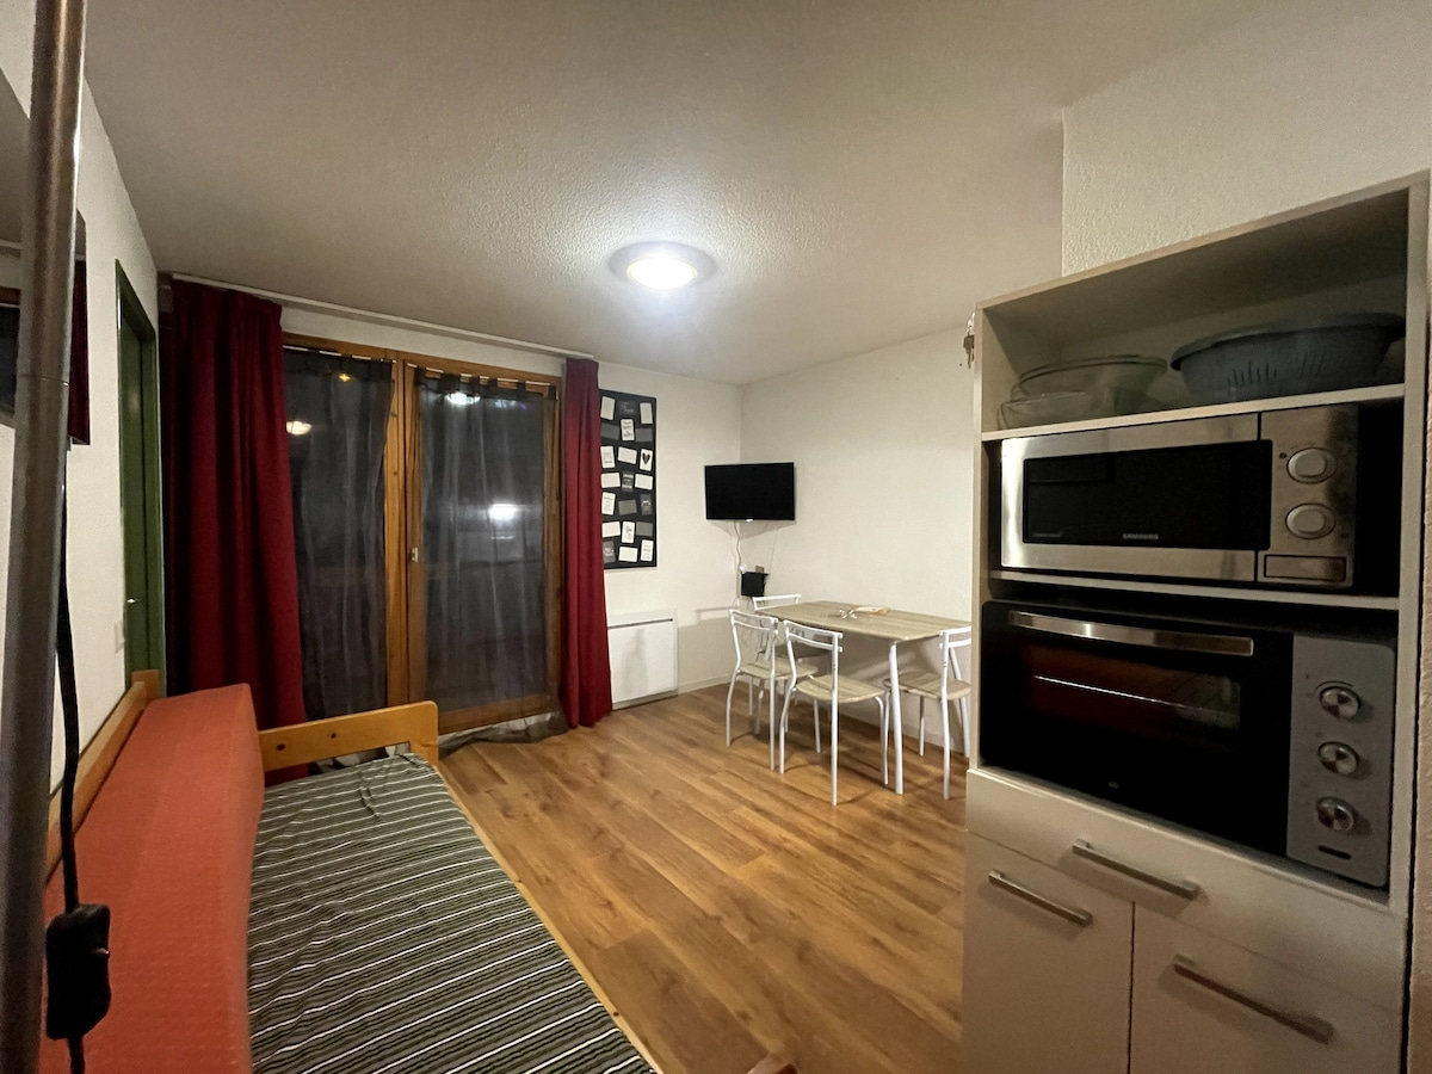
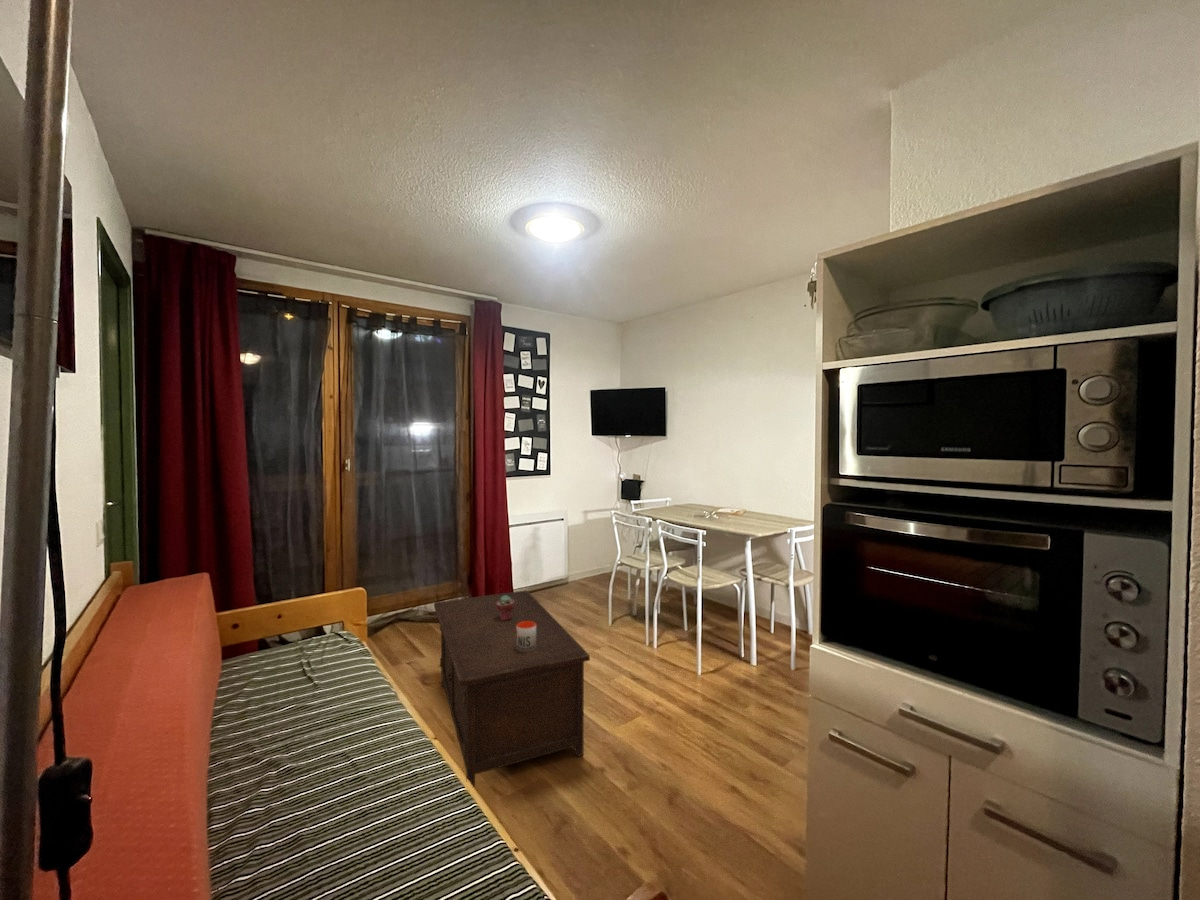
+ mug [516,621,536,652]
+ cabinet [433,589,591,788]
+ potted succulent [496,595,514,621]
